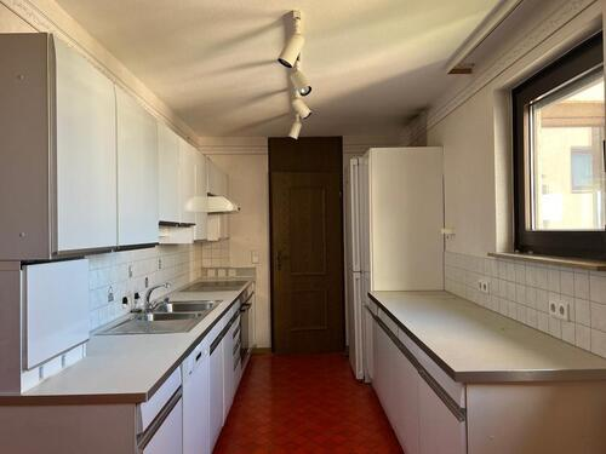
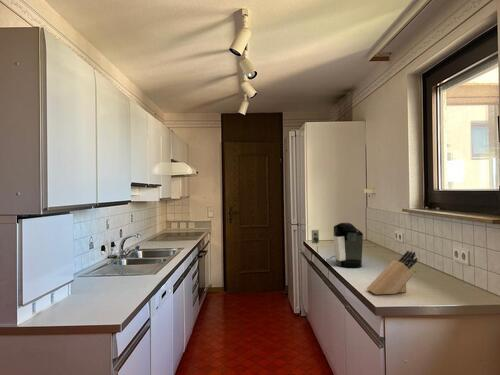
+ knife block [366,250,419,296]
+ coffee maker [311,222,364,269]
